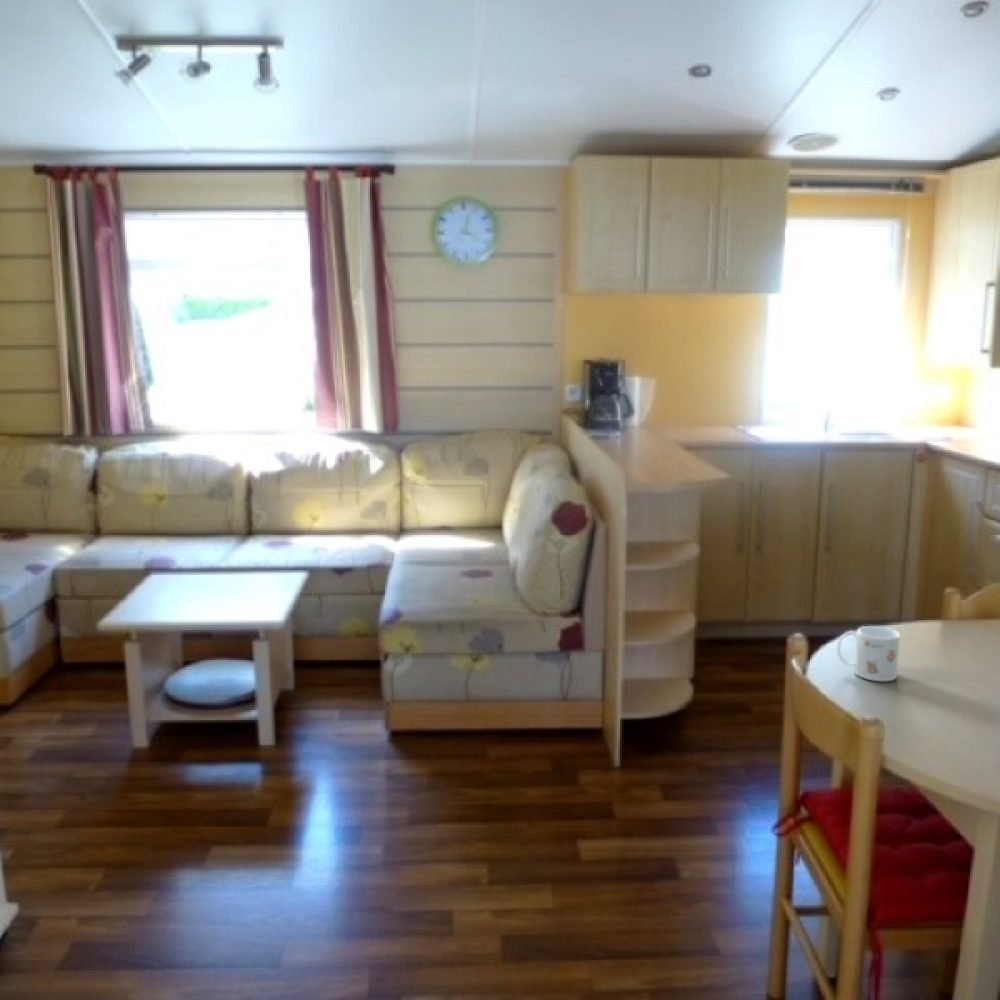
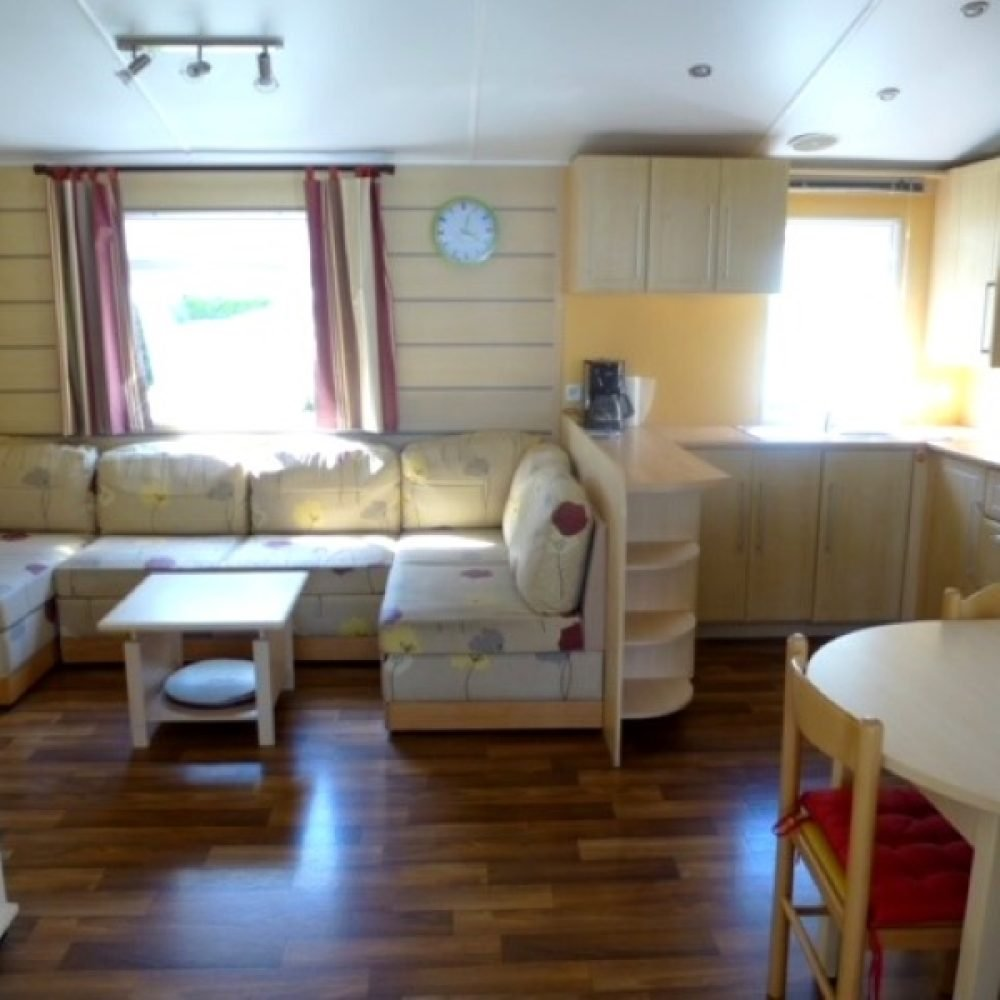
- mug [836,625,901,682]
